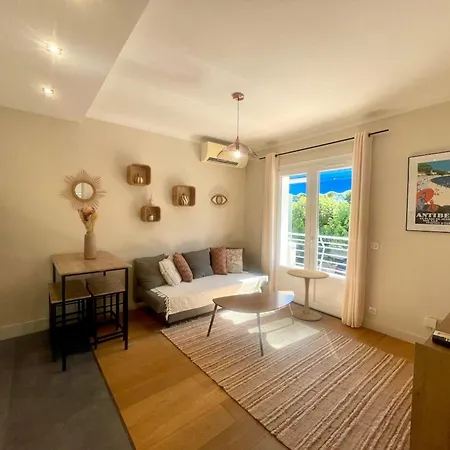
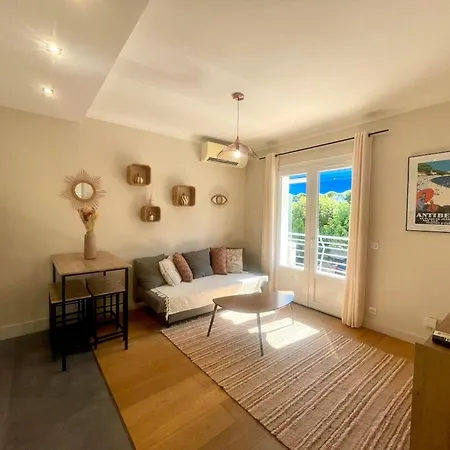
- side table [286,268,330,322]
